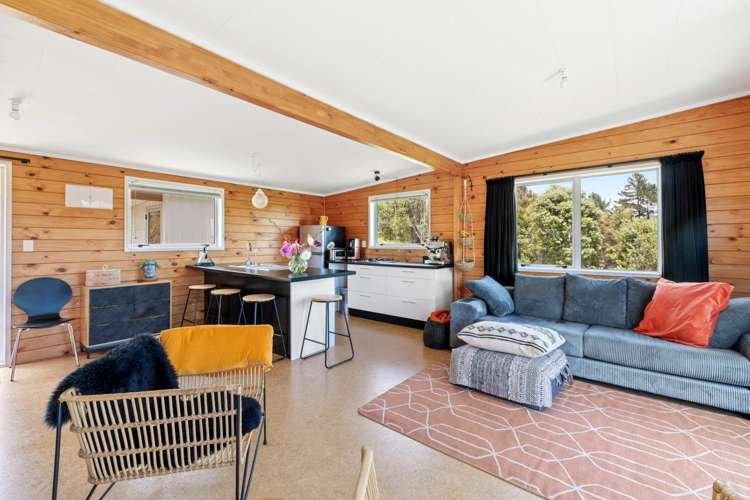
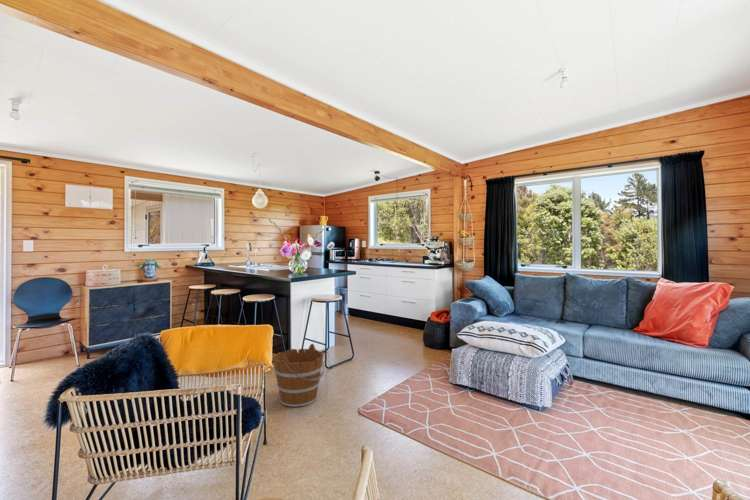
+ bucket [272,343,325,408]
